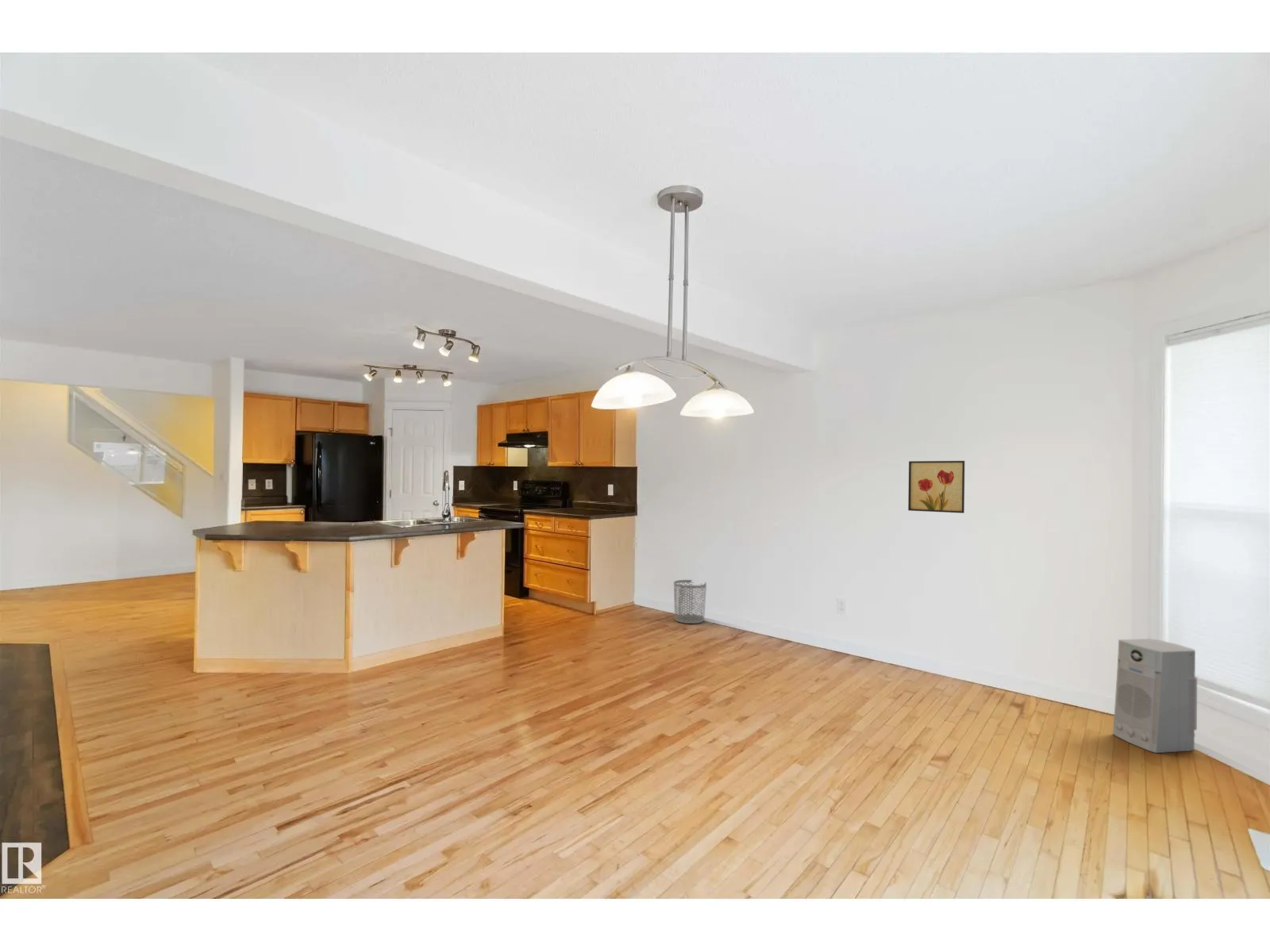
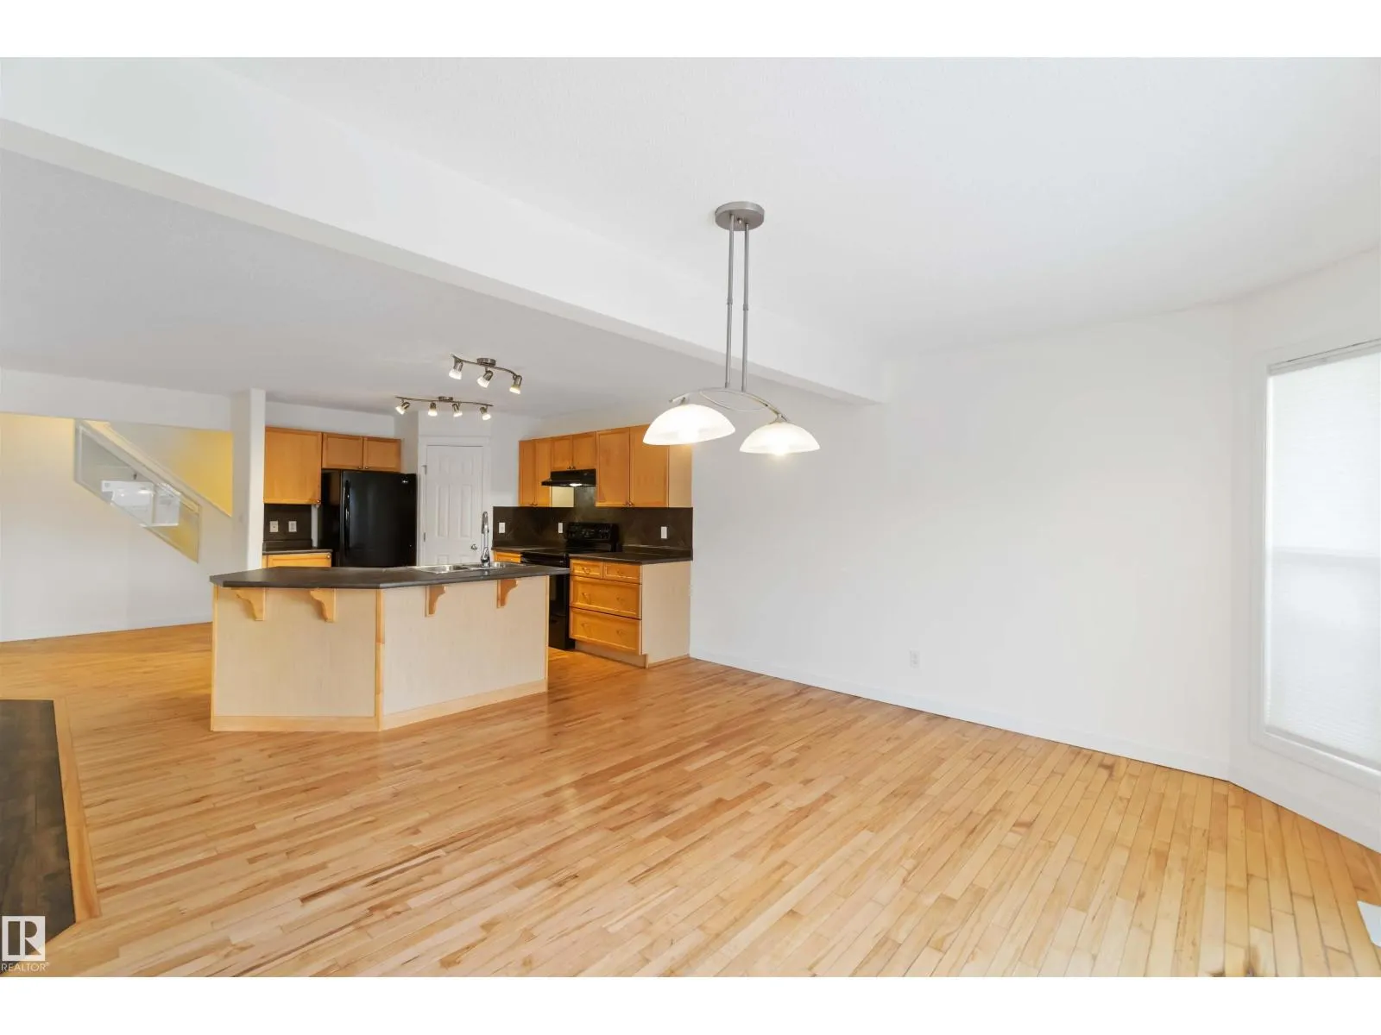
- air purifier [1112,638,1198,754]
- waste bin [673,579,707,624]
- wall art [907,460,965,514]
